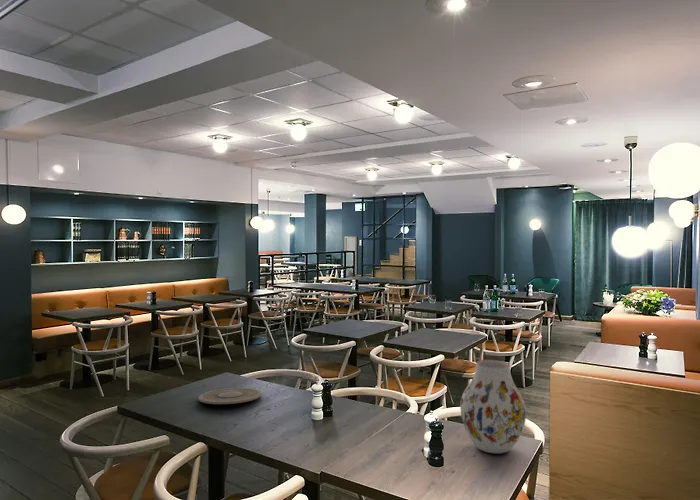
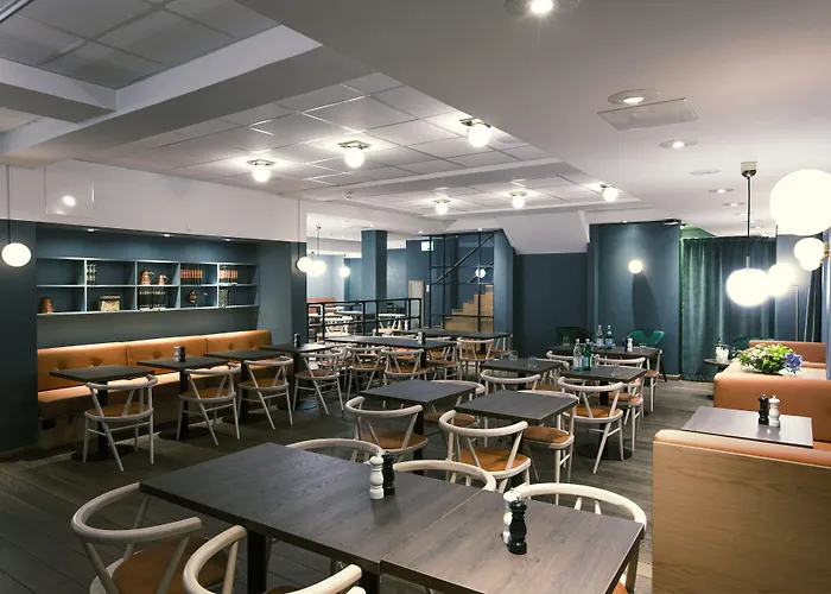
- vase [459,359,527,454]
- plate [198,387,263,405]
